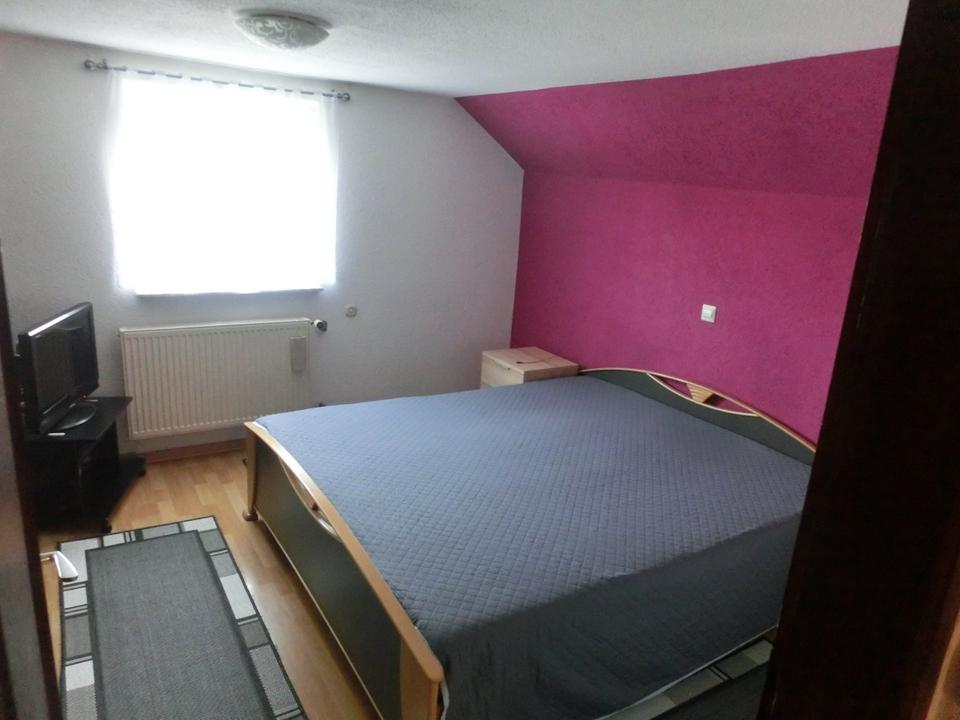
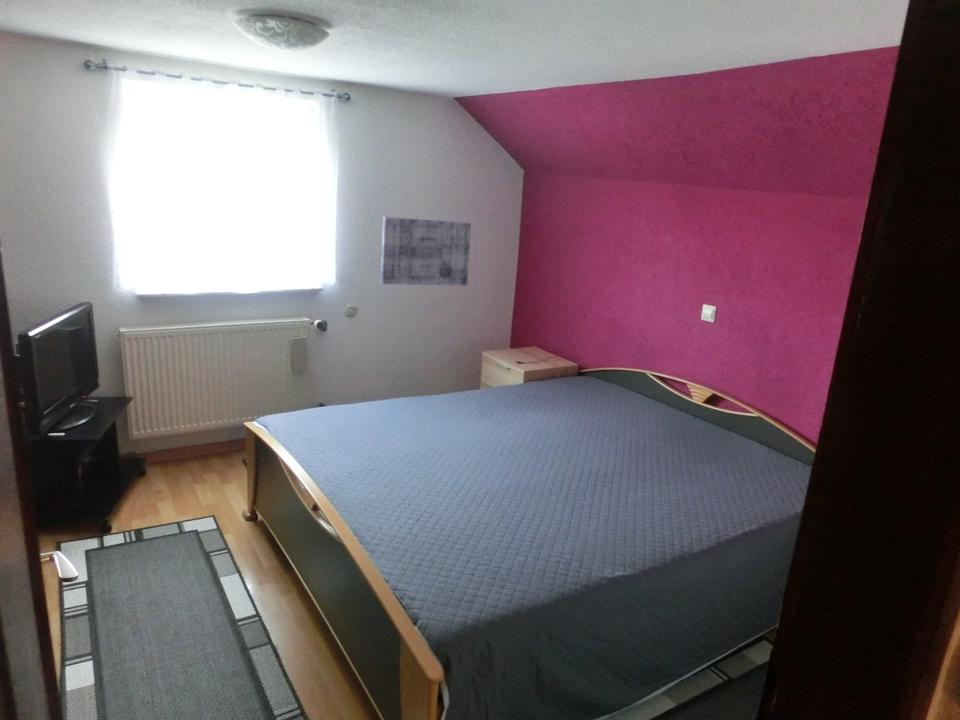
+ wall art [380,216,472,286]
